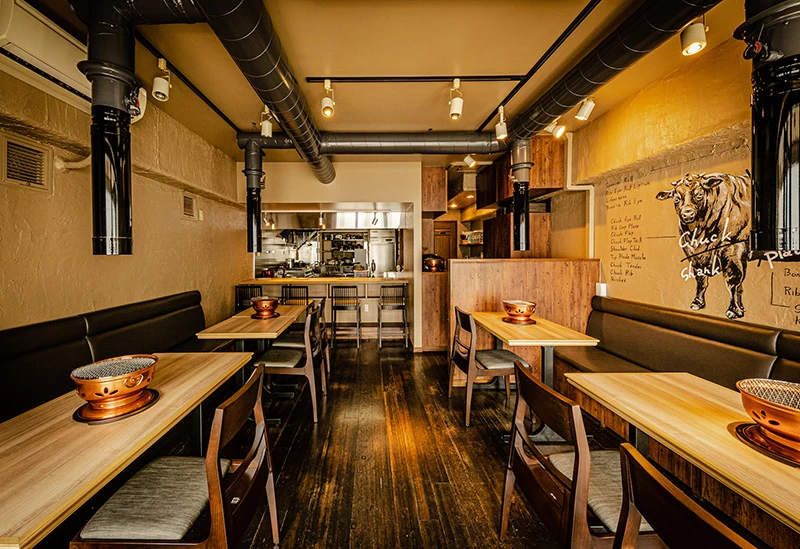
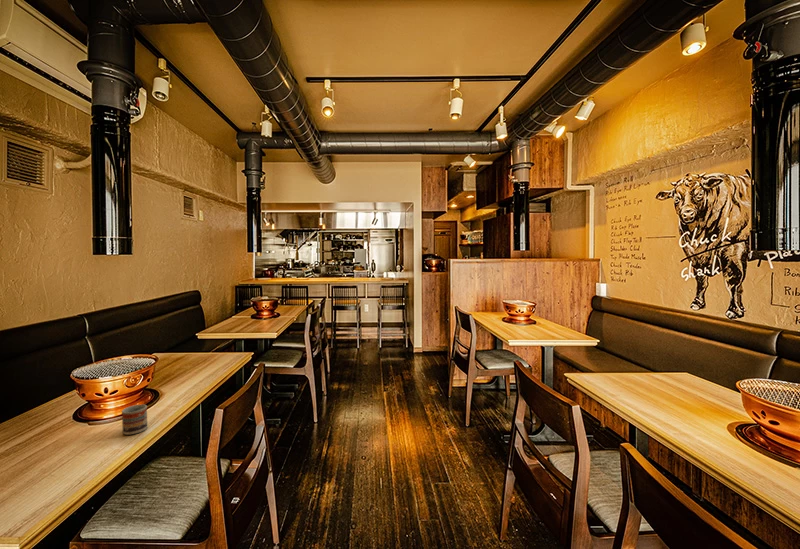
+ cup [121,404,148,436]
